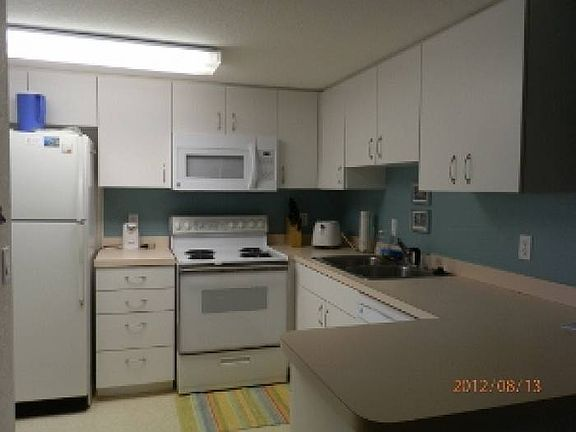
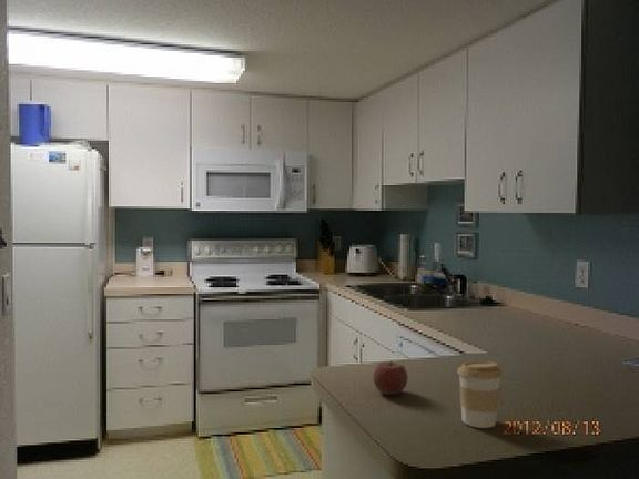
+ coffee cup [456,360,504,429]
+ apple [372,359,409,396]
